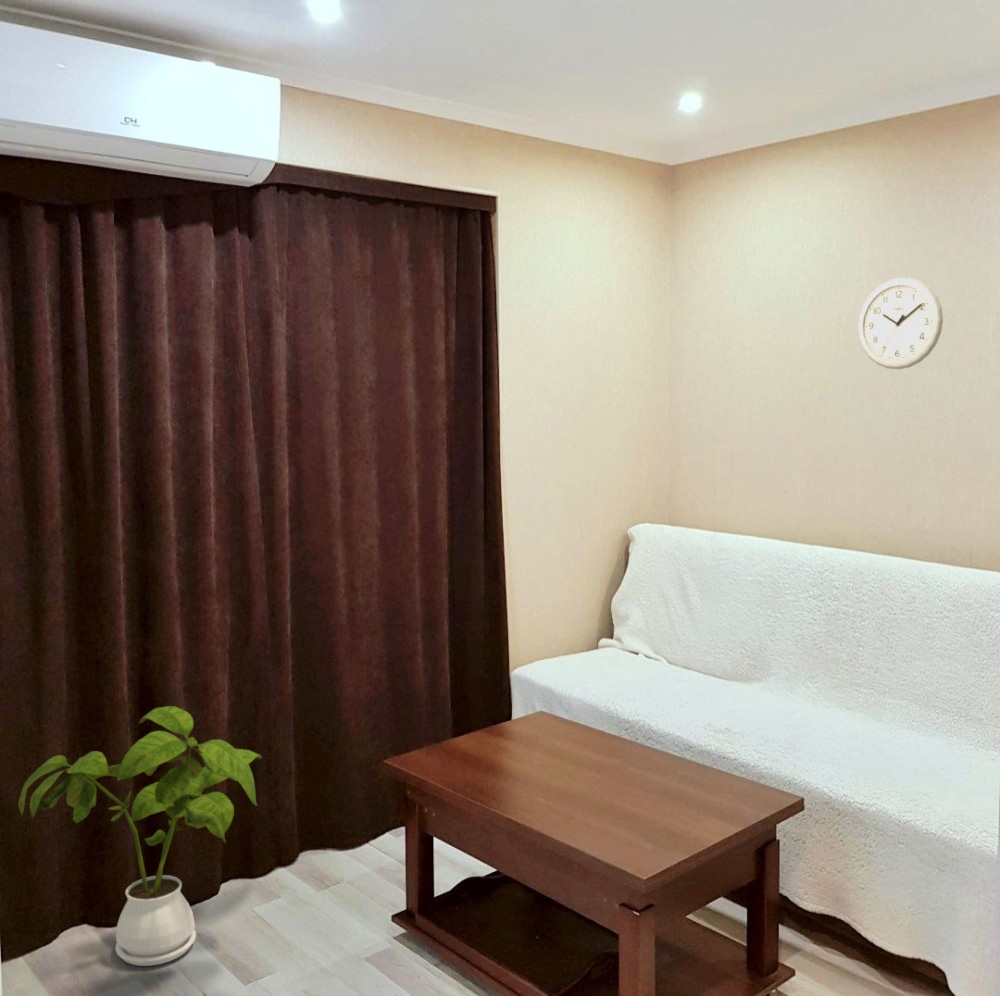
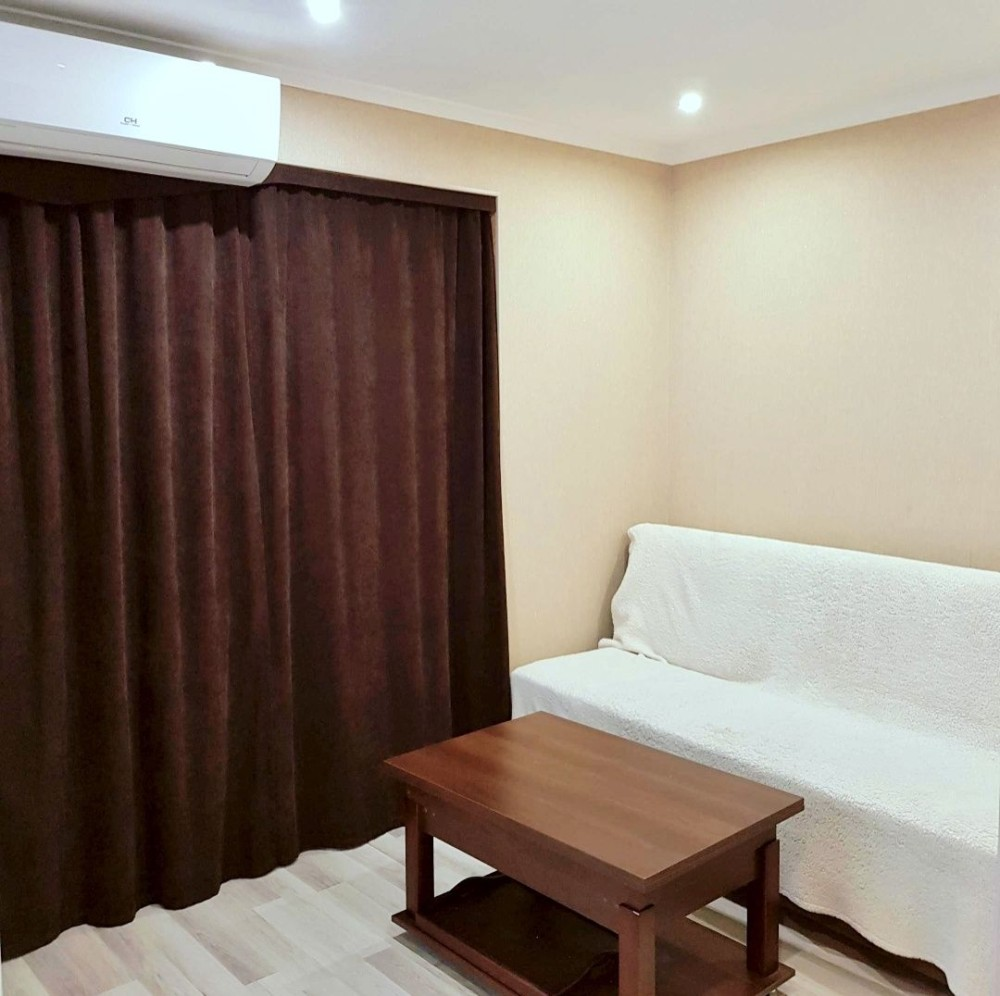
- wall clock [857,277,944,370]
- house plant [18,705,263,967]
